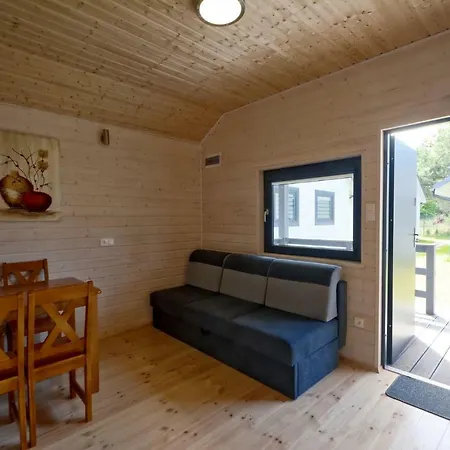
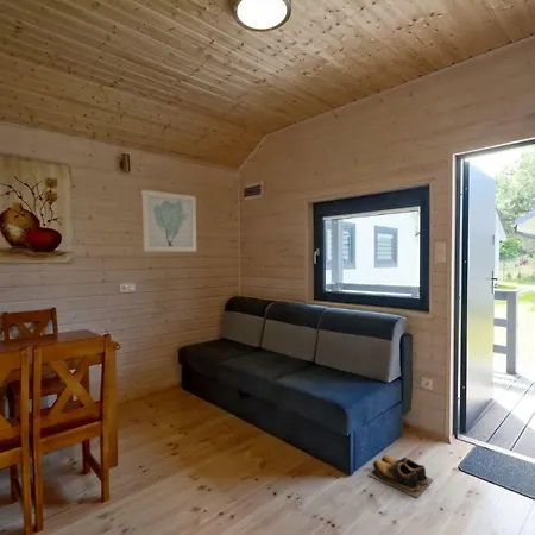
+ shoes [367,454,434,498]
+ wall art [141,189,197,253]
